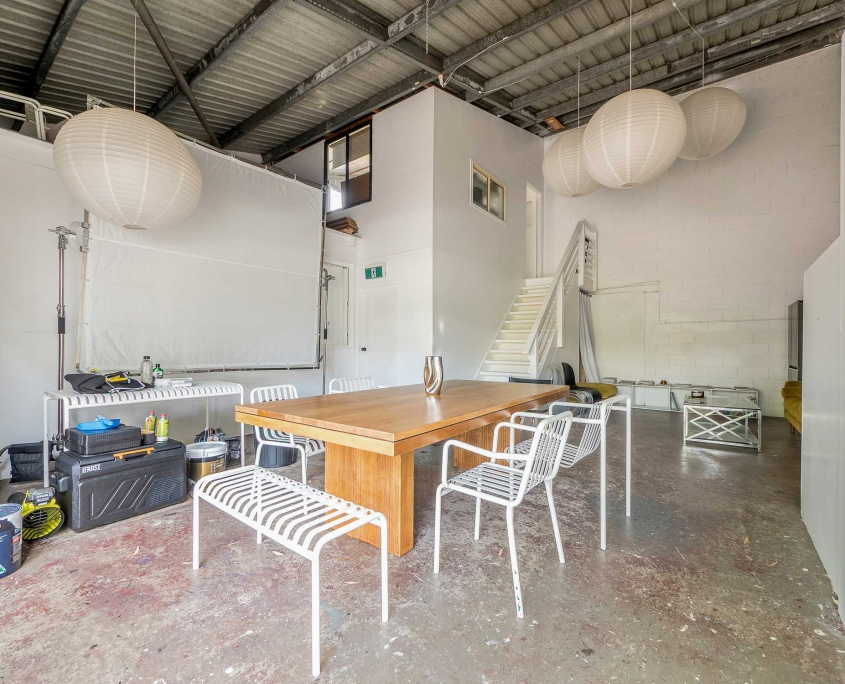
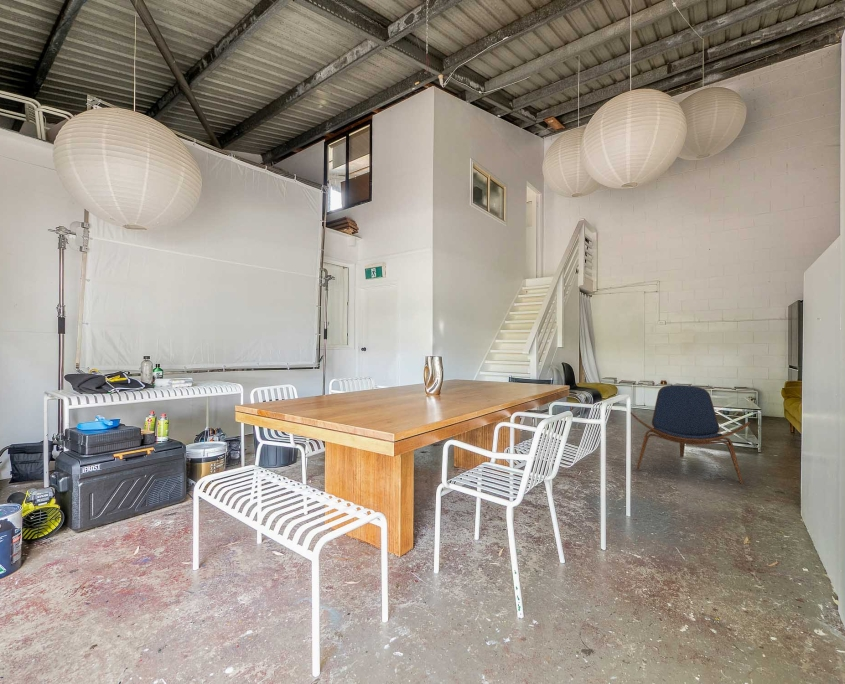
+ lounge chair [630,384,751,485]
